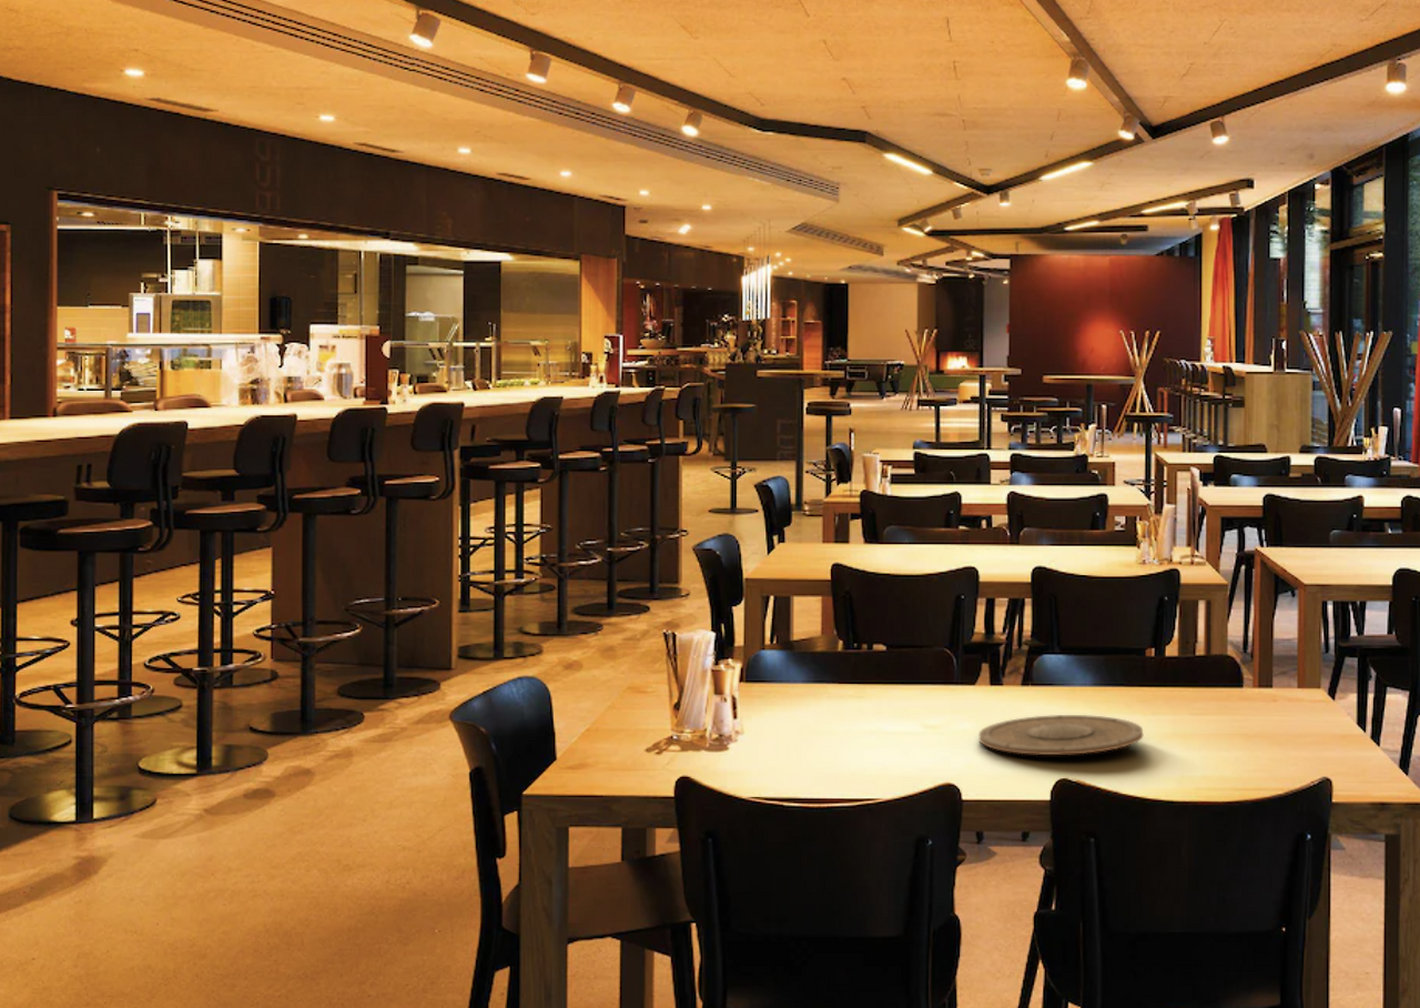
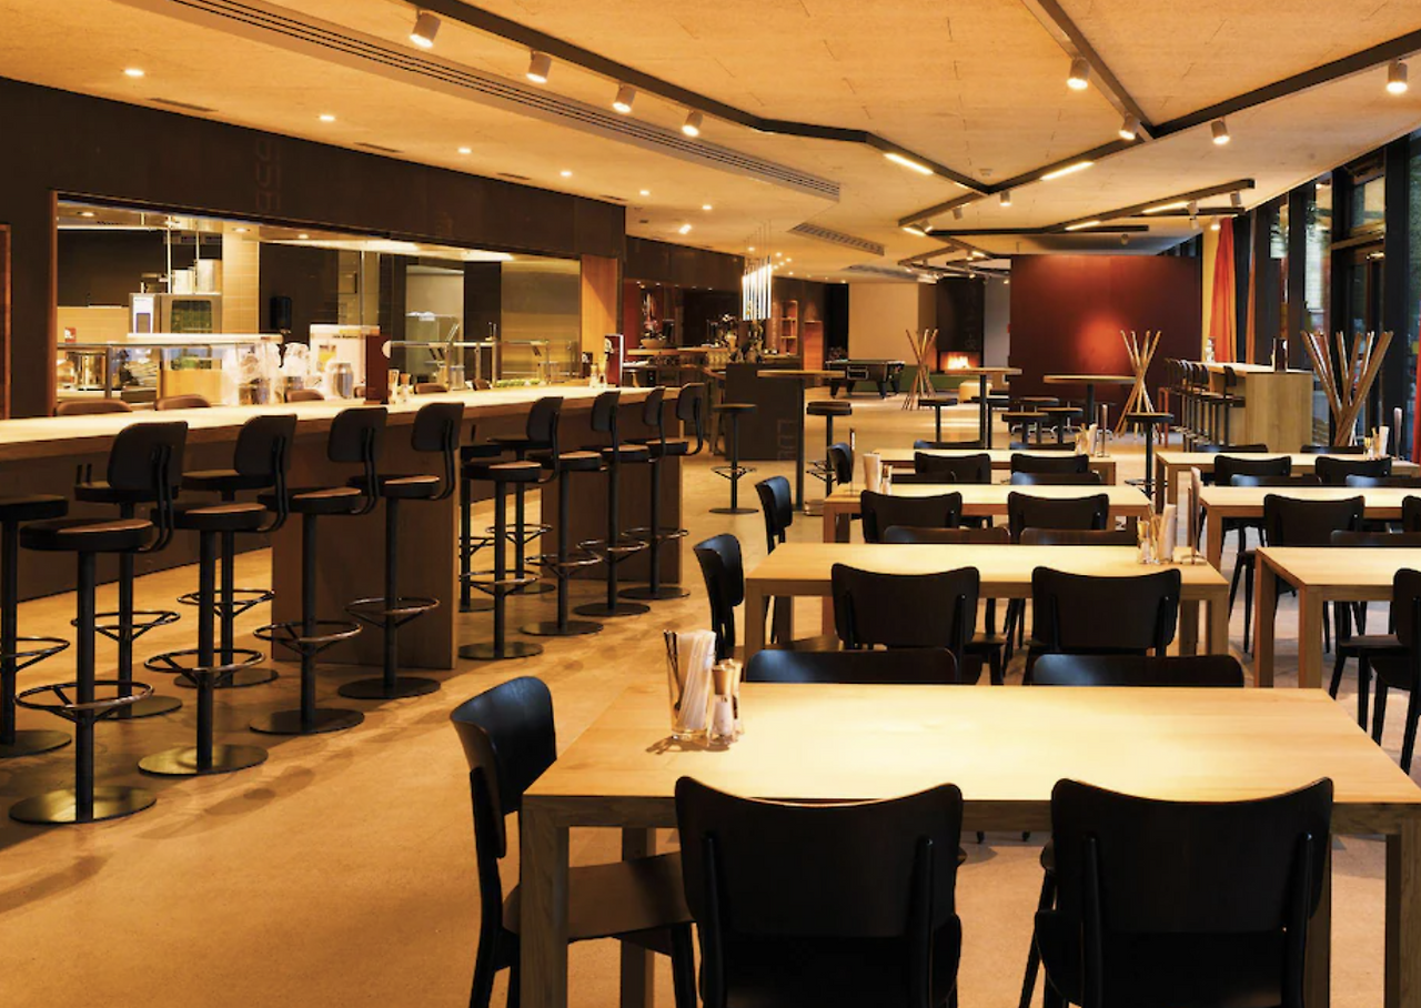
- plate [977,714,1144,756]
